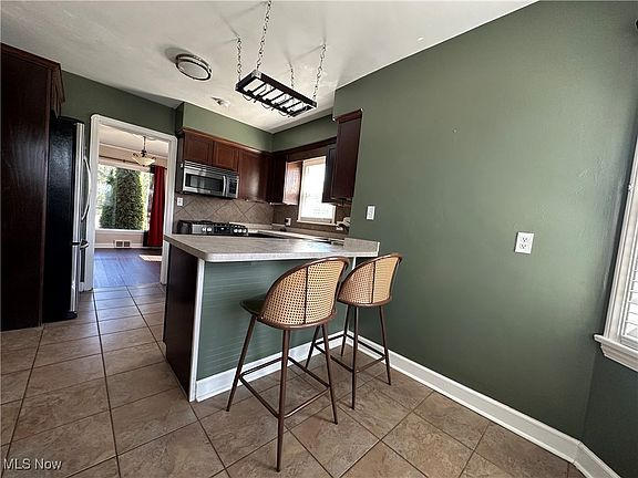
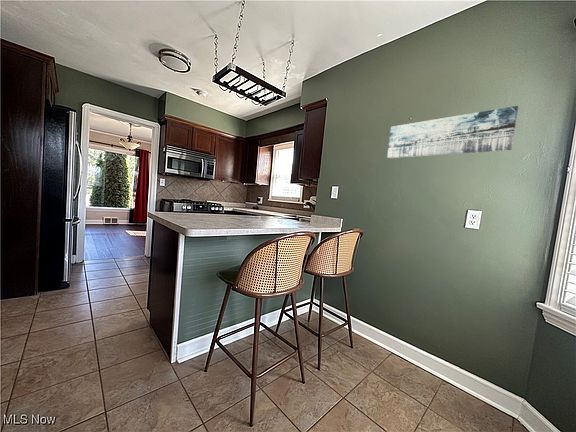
+ wall art [386,105,519,159]
